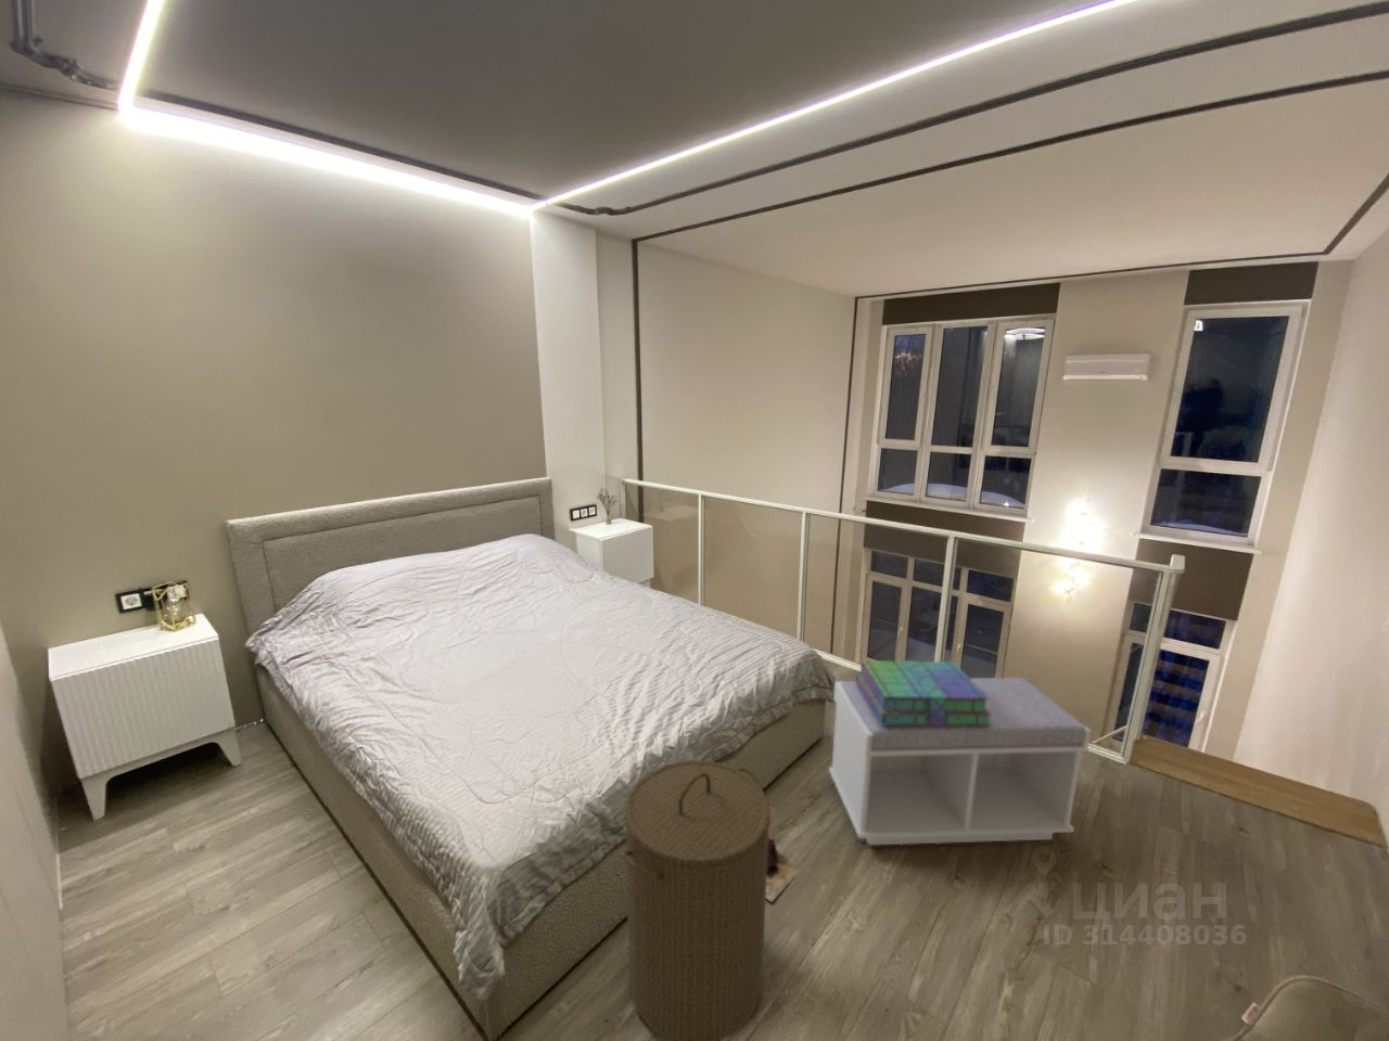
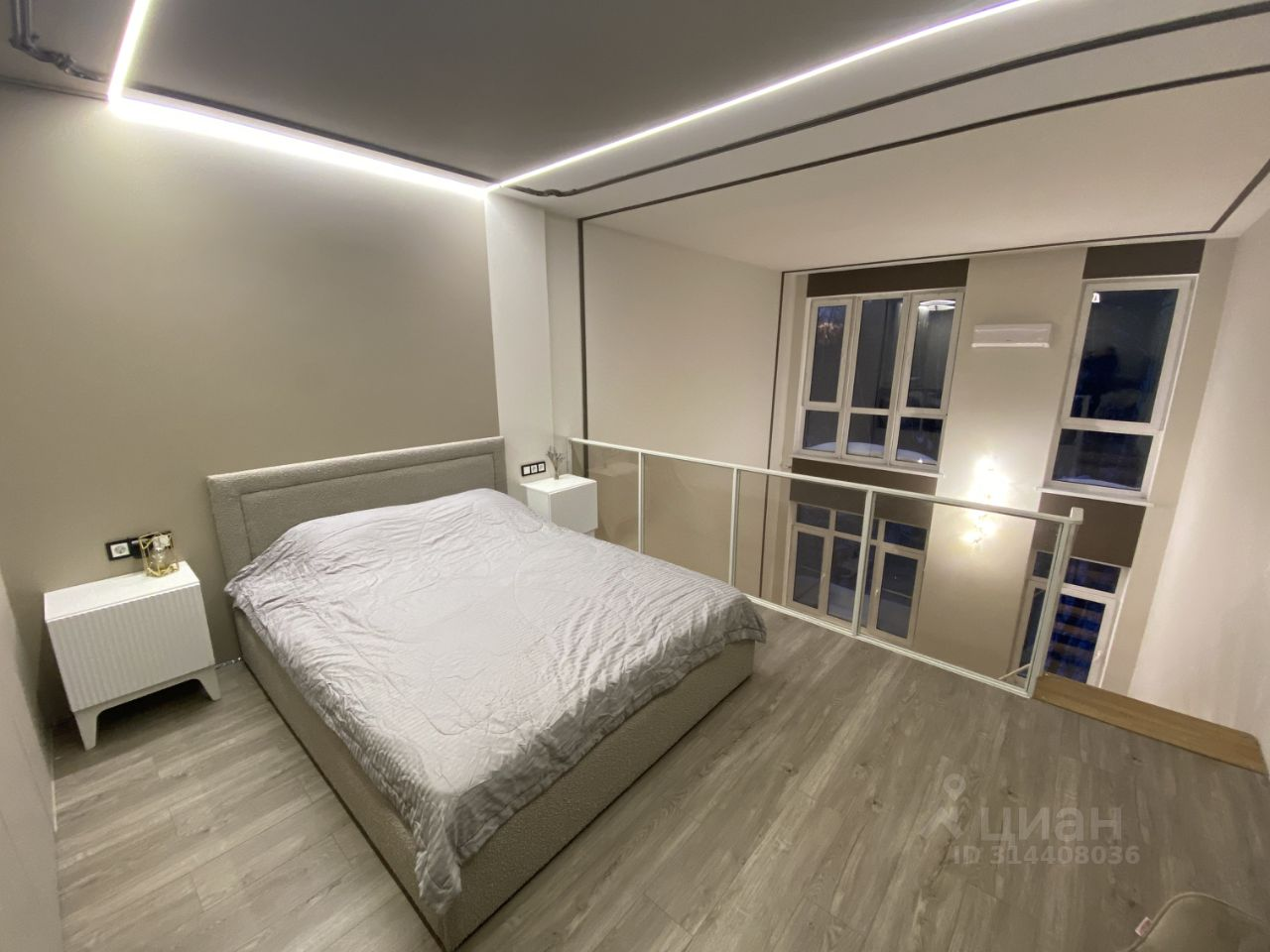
- stack of books [854,659,992,725]
- slippers [766,837,801,903]
- bench [828,677,1092,845]
- laundry hamper [621,759,771,1041]
